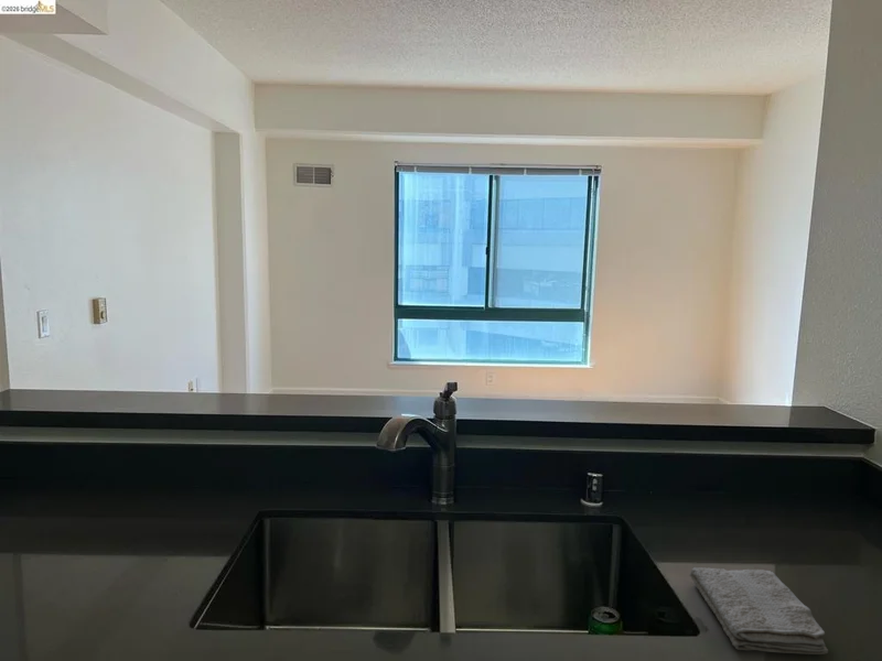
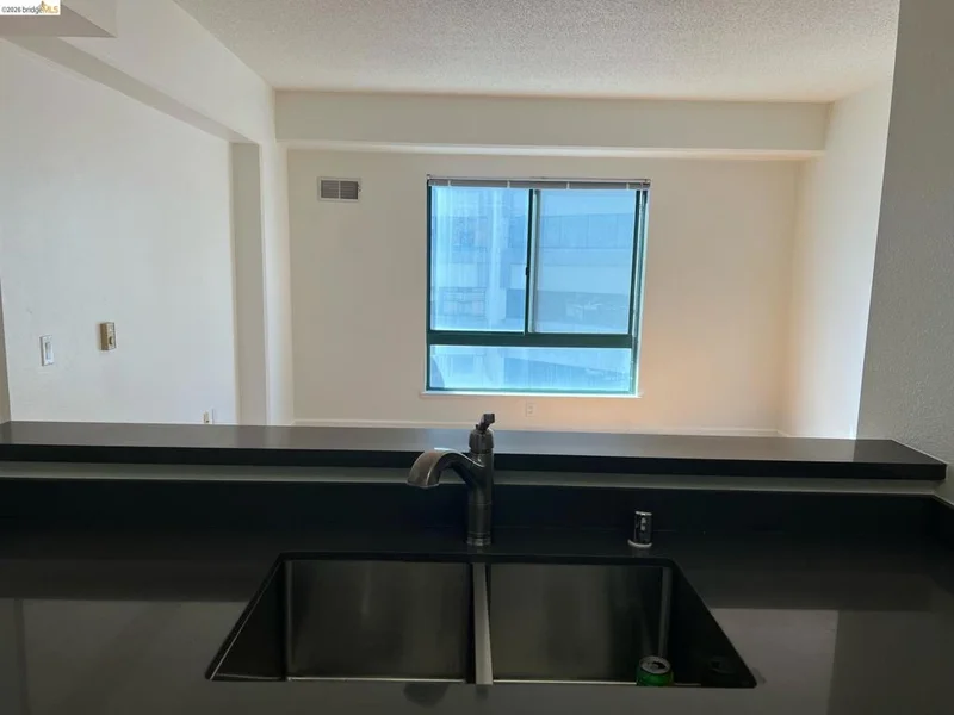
- washcloth [688,566,829,655]
